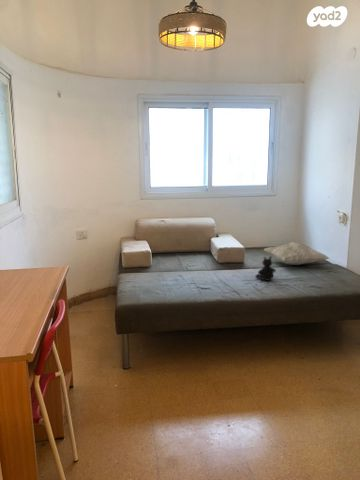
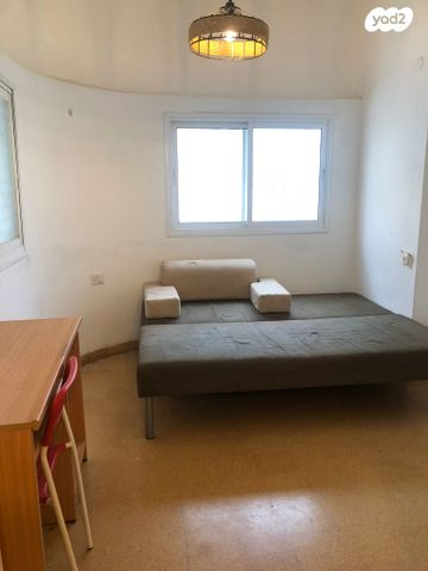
- teddy bear [254,255,277,282]
- decorative pillow [263,241,330,266]
